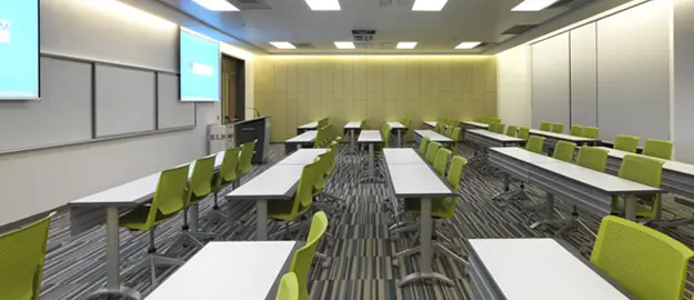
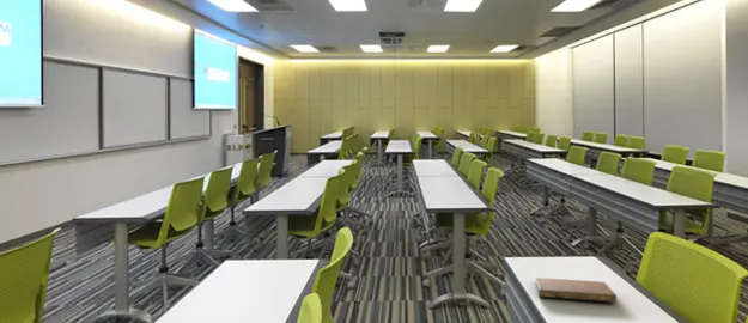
+ notebook [534,276,618,304]
